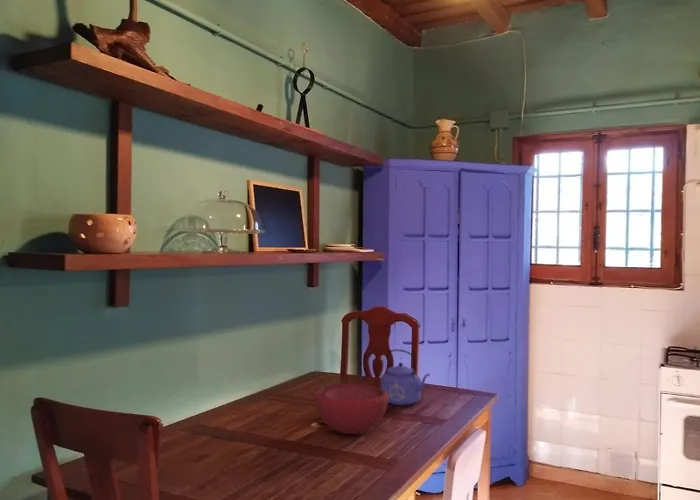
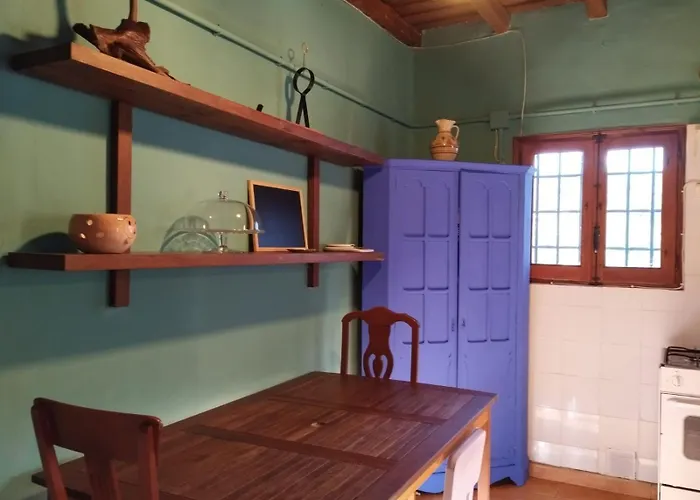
- bowl [313,383,389,435]
- kettle [379,349,431,407]
